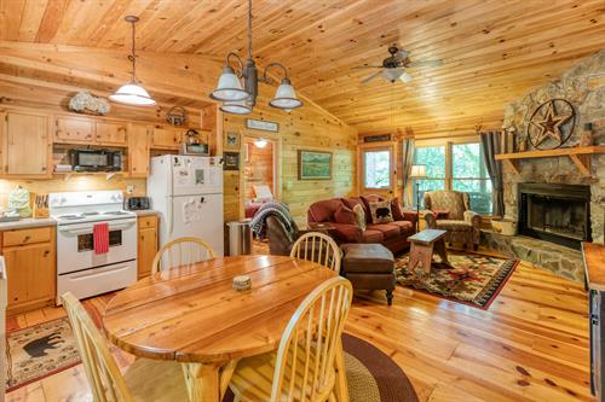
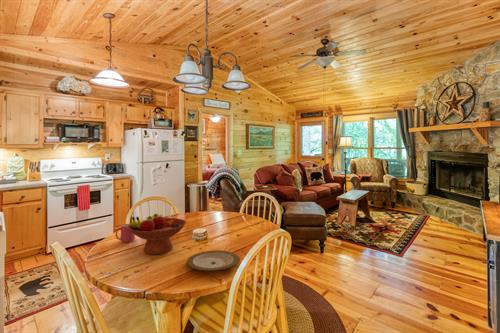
+ plate [186,249,240,272]
+ mug [115,223,136,243]
+ fruit bowl [128,213,187,255]
